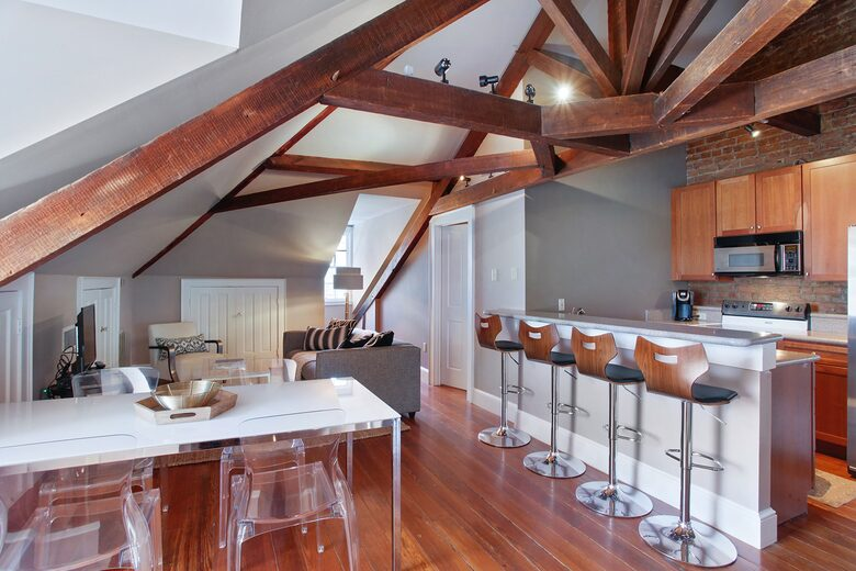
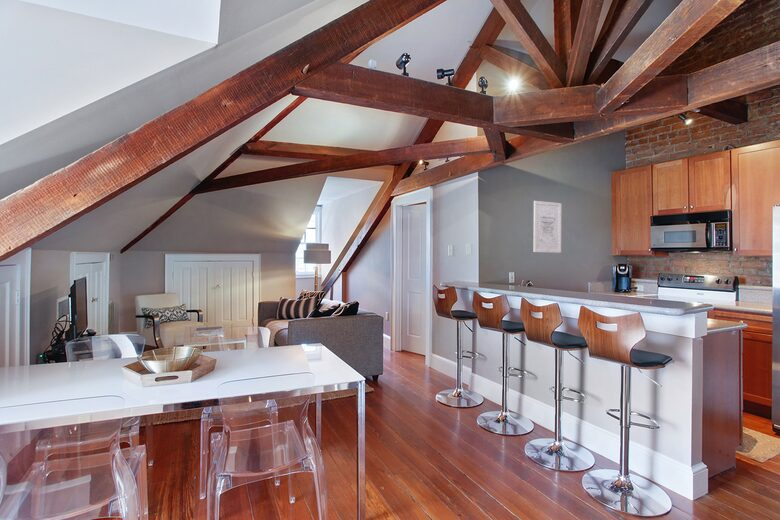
+ wall art [533,200,562,254]
